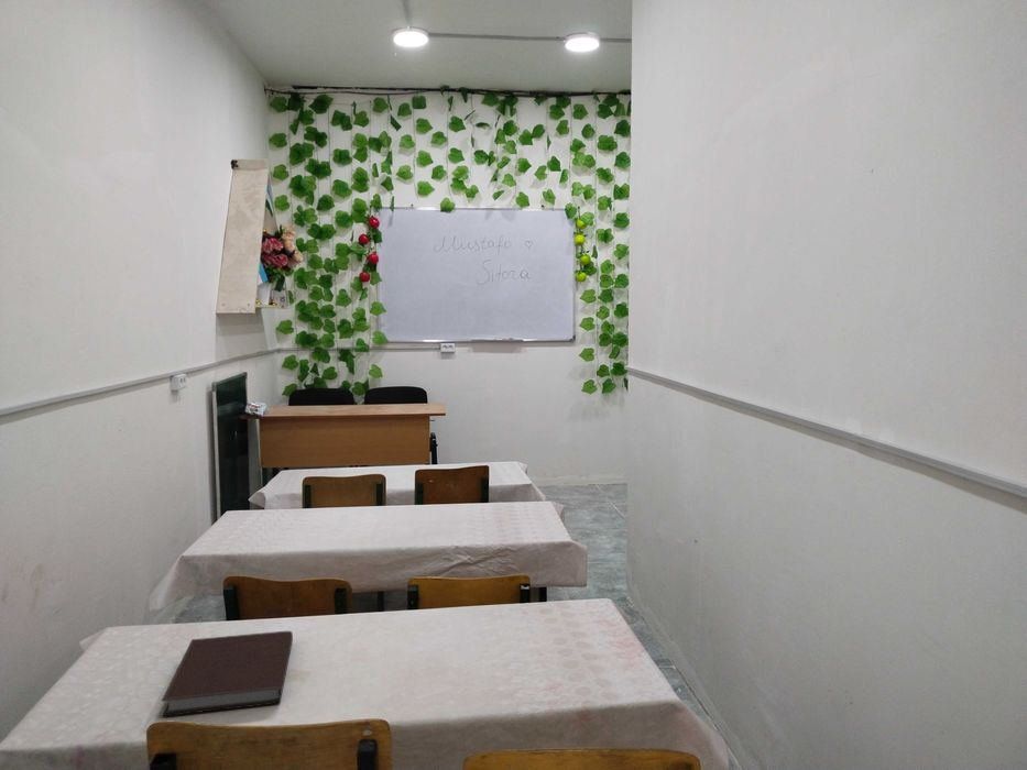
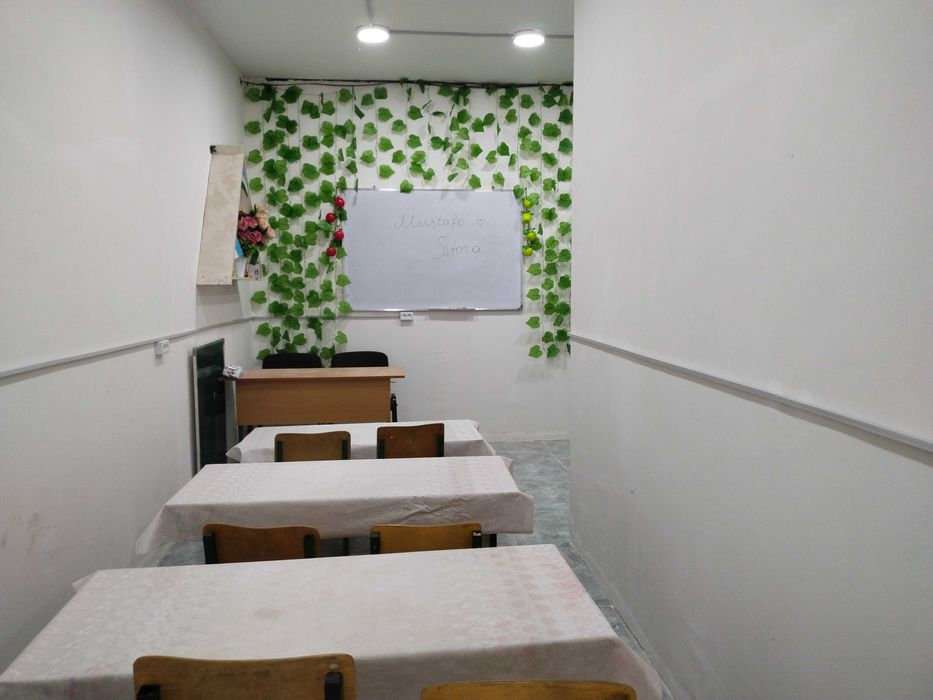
- notebook [161,630,294,717]
